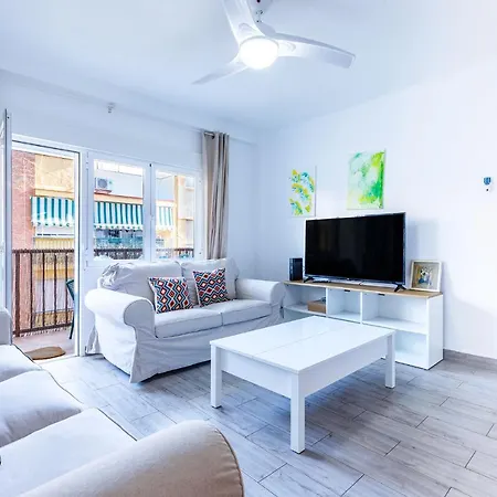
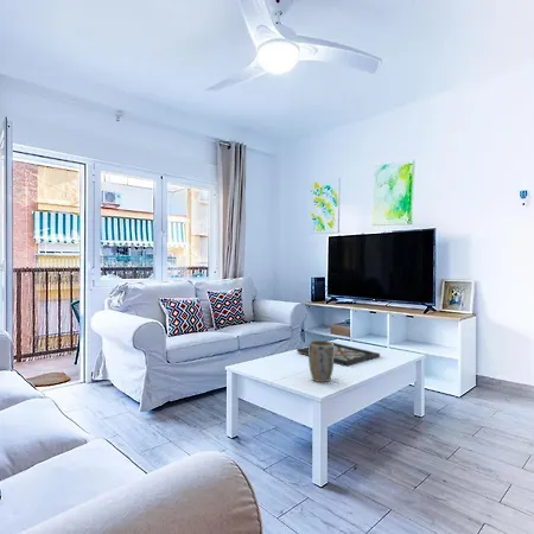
+ plant pot [307,339,335,383]
+ decorative tray [295,341,381,367]
